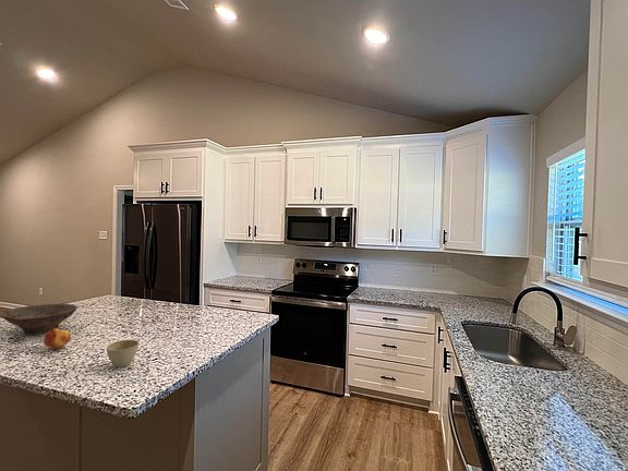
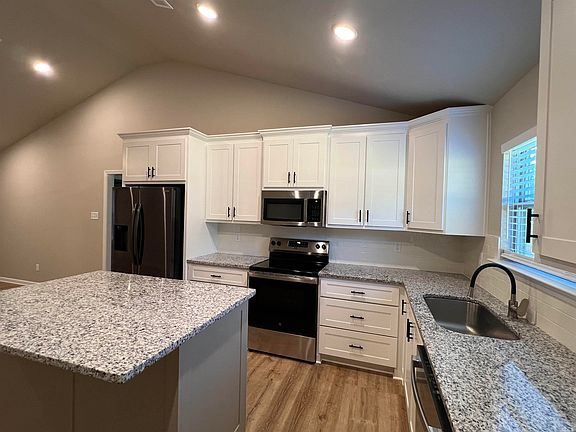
- fruit [43,328,72,350]
- bowl [0,303,78,336]
- flower pot [106,339,140,369]
